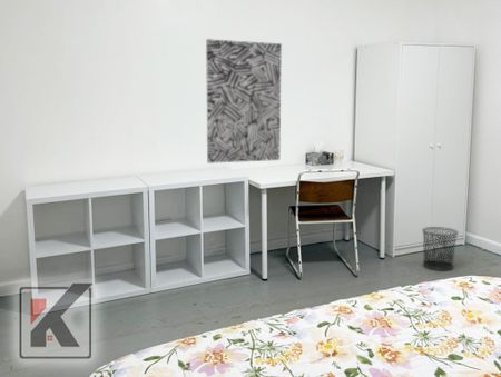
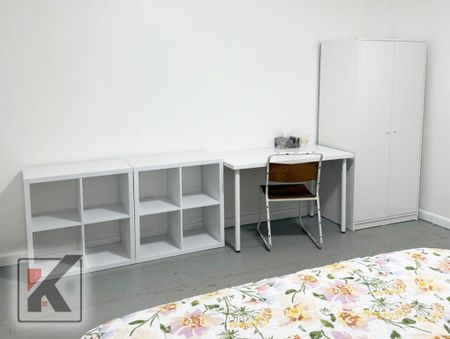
- waste bin [421,226,460,271]
- wall art [205,38,283,165]
